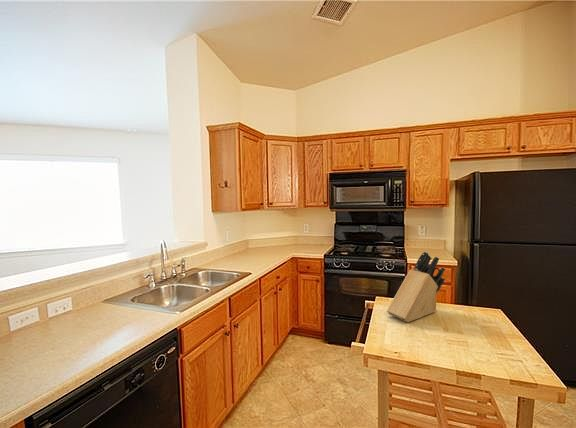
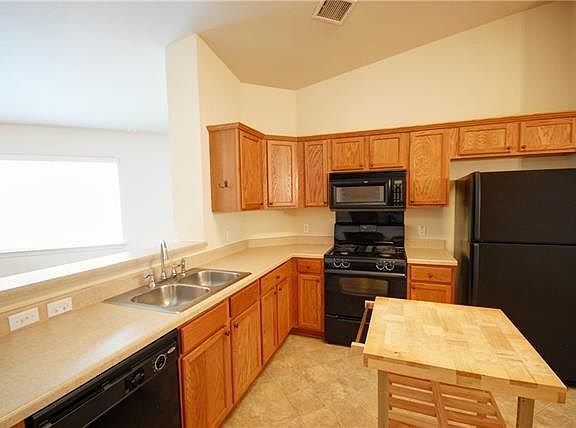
- knife block [386,251,446,323]
